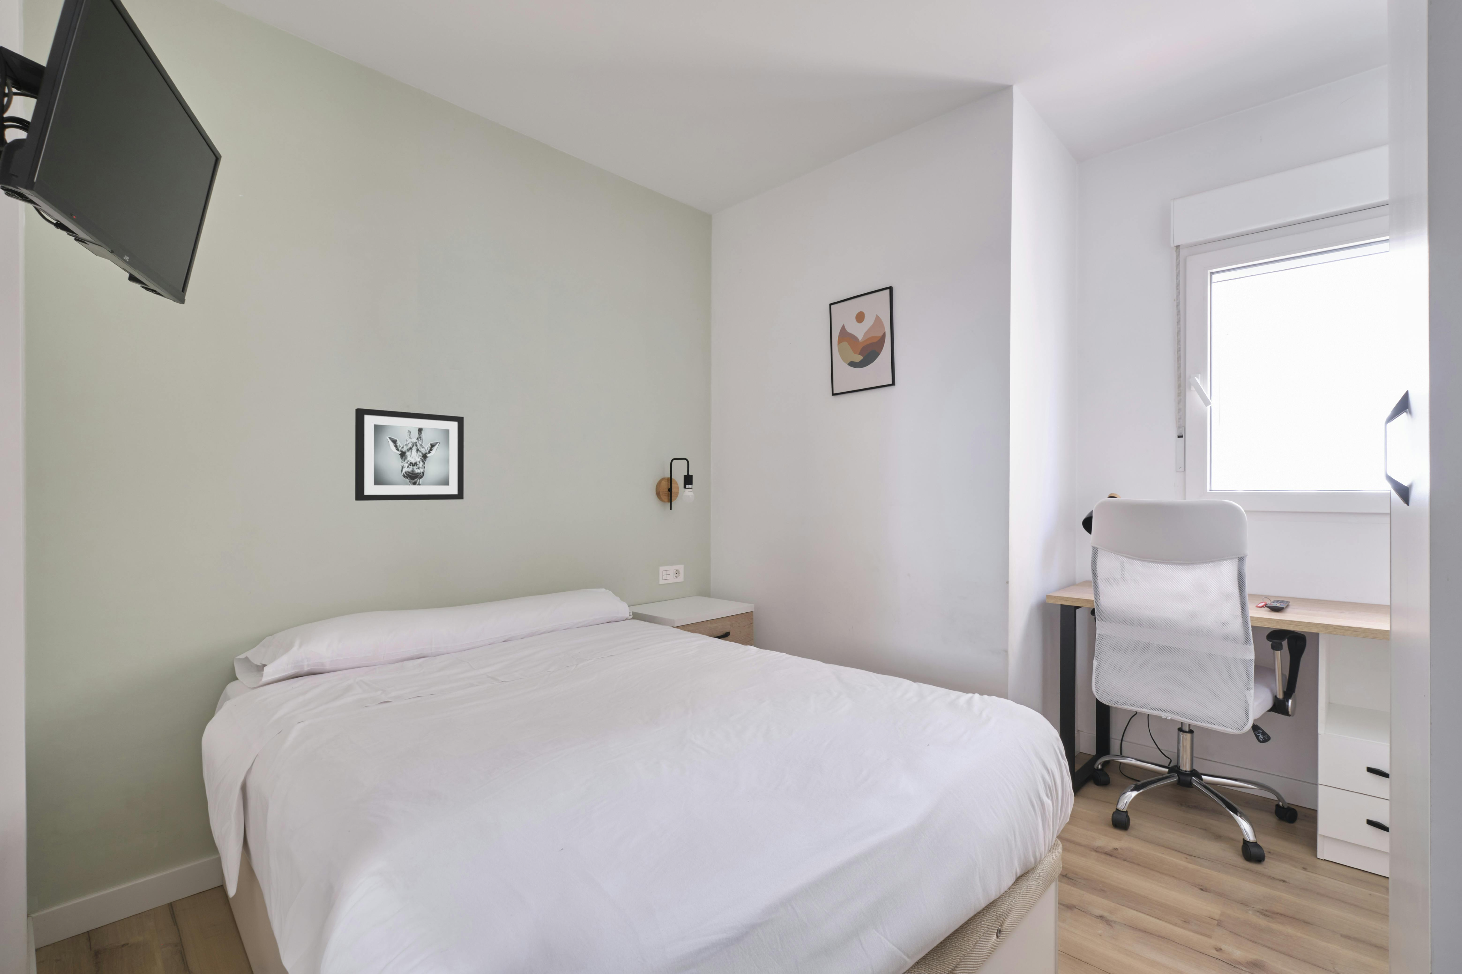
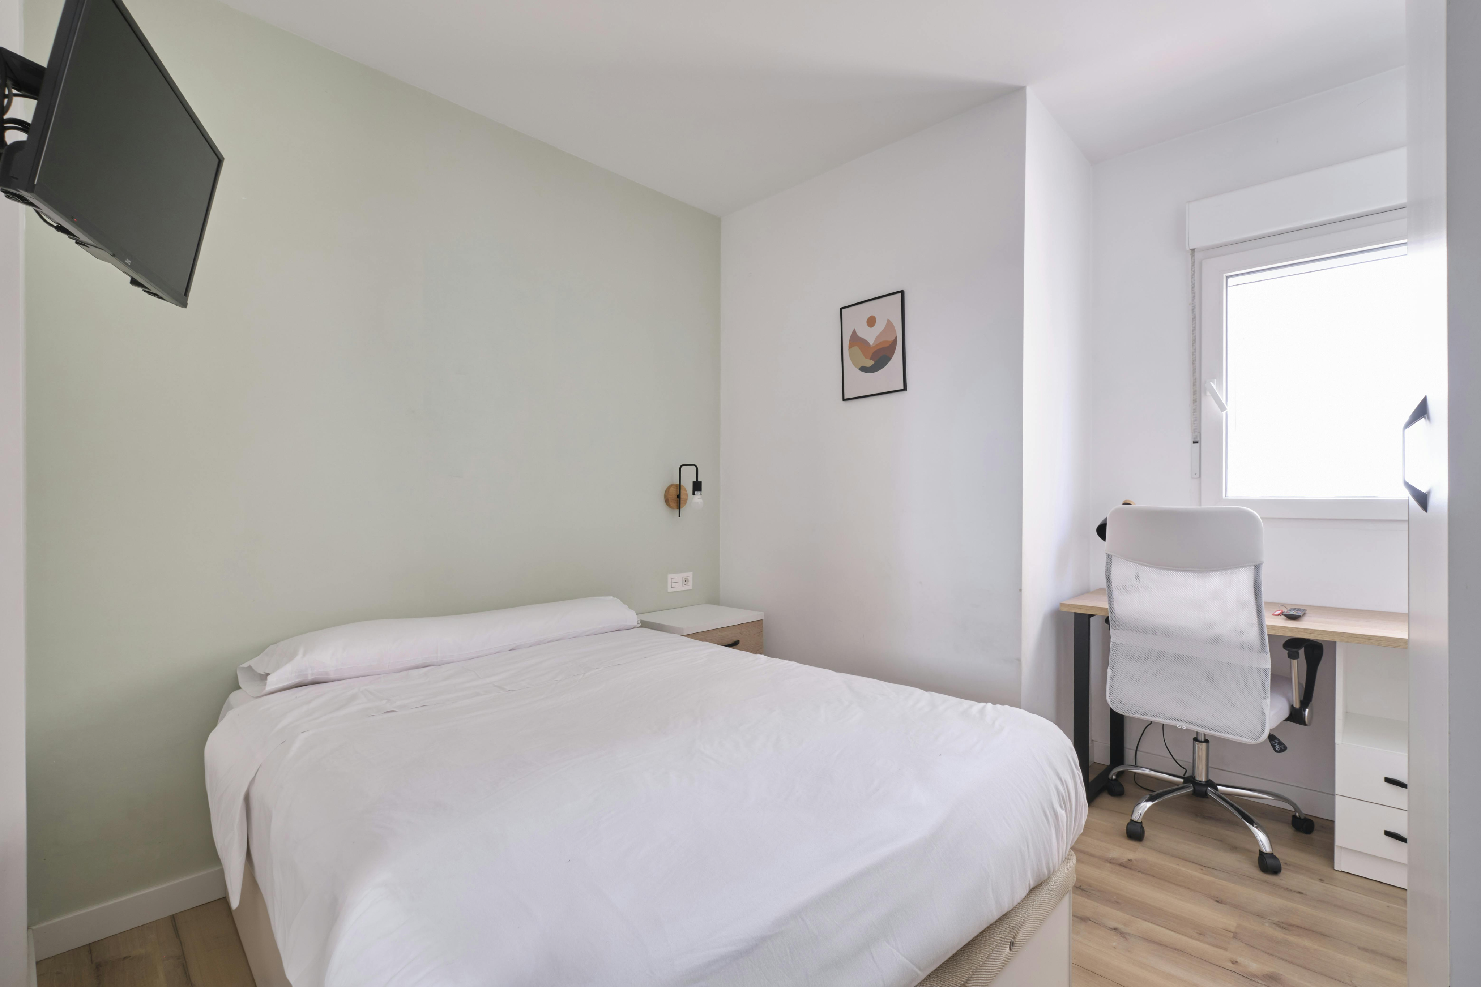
- wall art [355,408,464,501]
